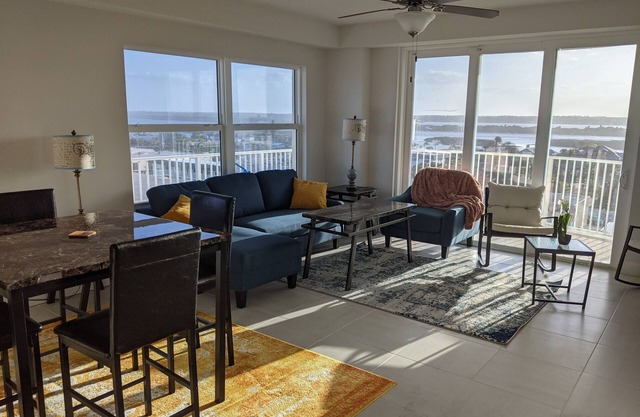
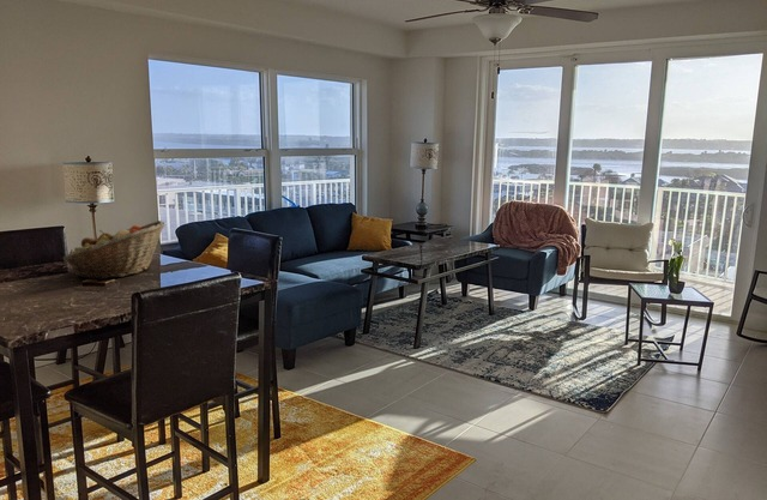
+ fruit basket [61,219,167,281]
